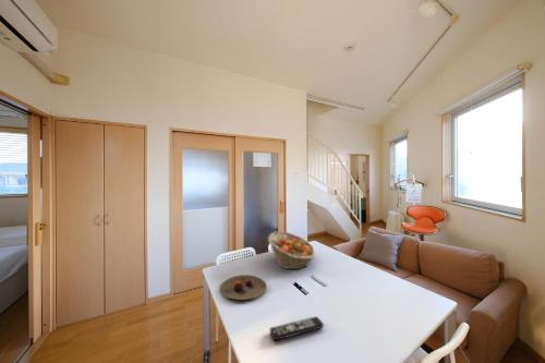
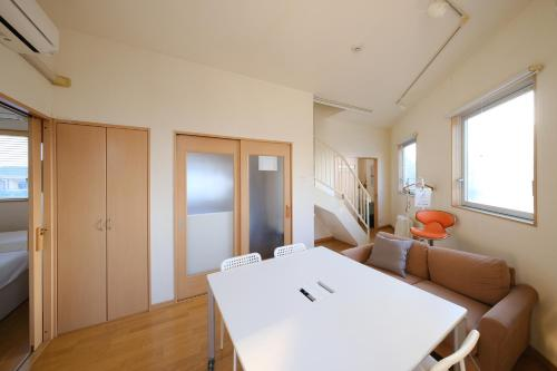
- fruit basket [267,230,316,270]
- remote control [269,315,325,341]
- plate [219,274,267,301]
